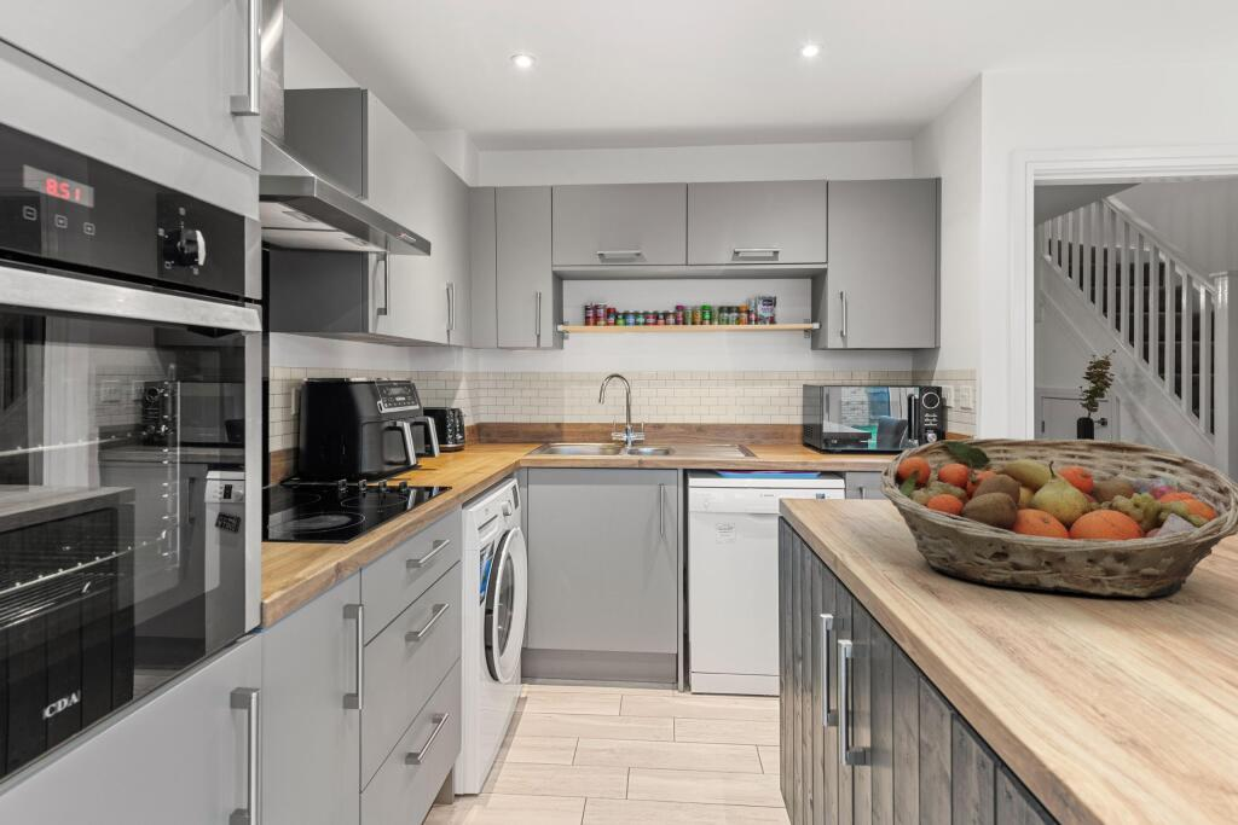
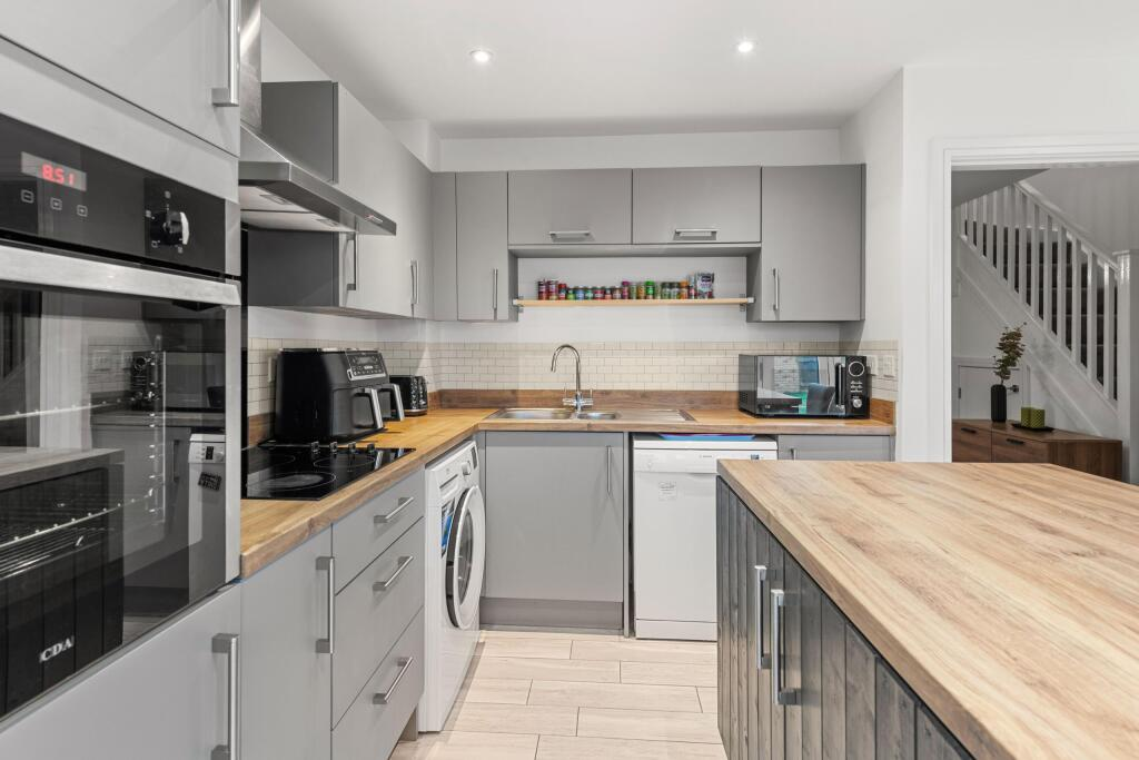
- fruit basket [879,437,1238,598]
